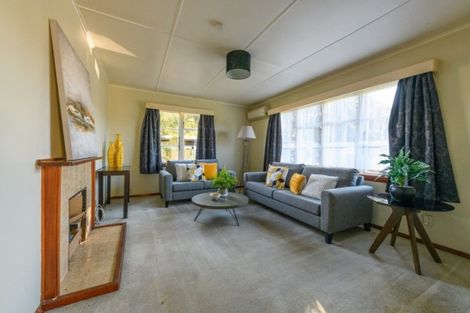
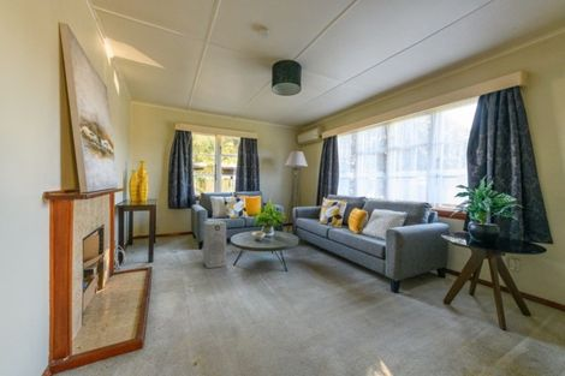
+ air purifier [202,220,227,269]
